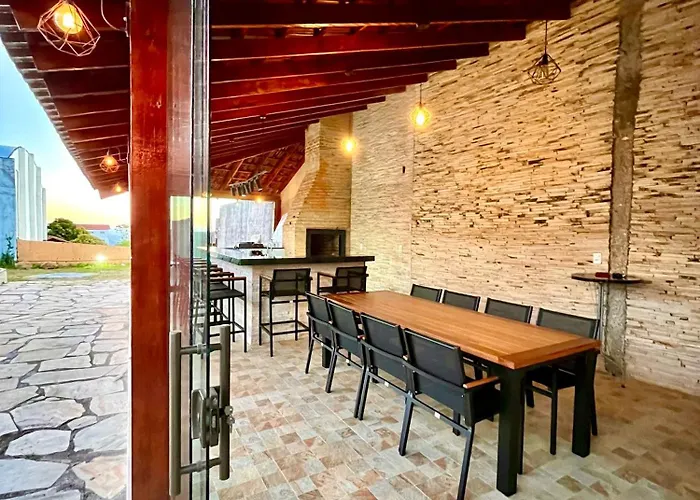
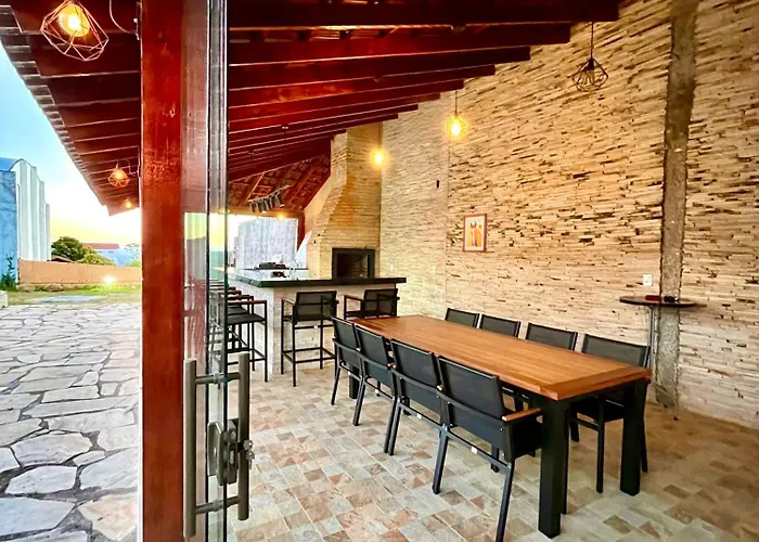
+ wall art [462,212,488,254]
